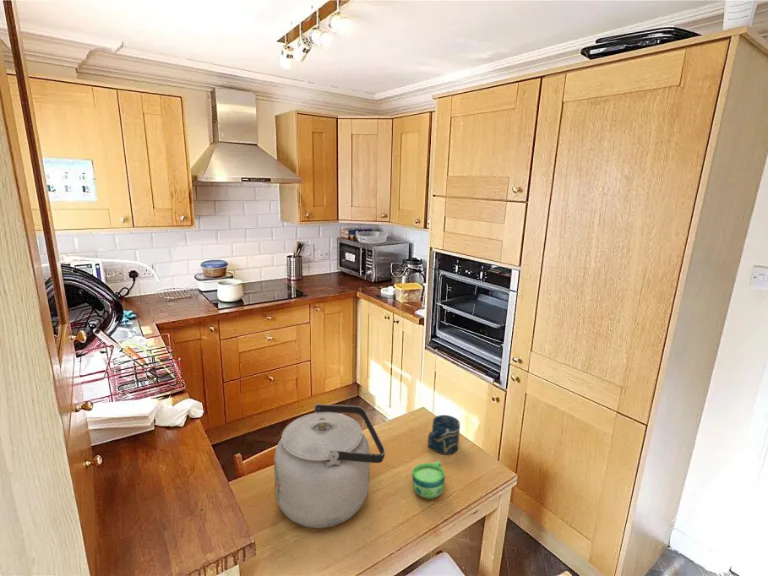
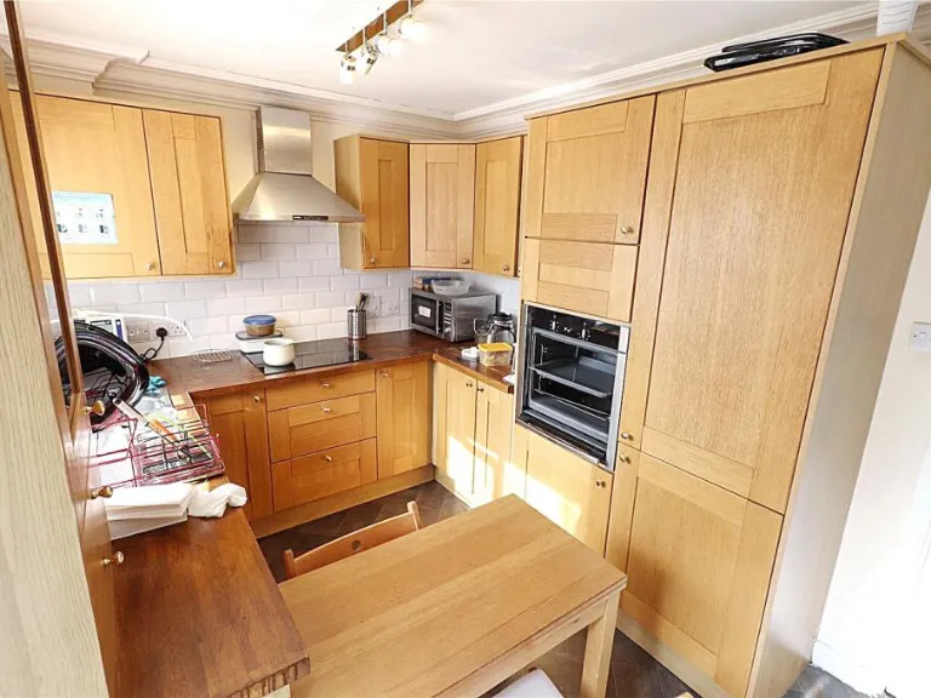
- cup [411,460,446,500]
- cup [427,414,461,456]
- kettle [273,403,386,529]
